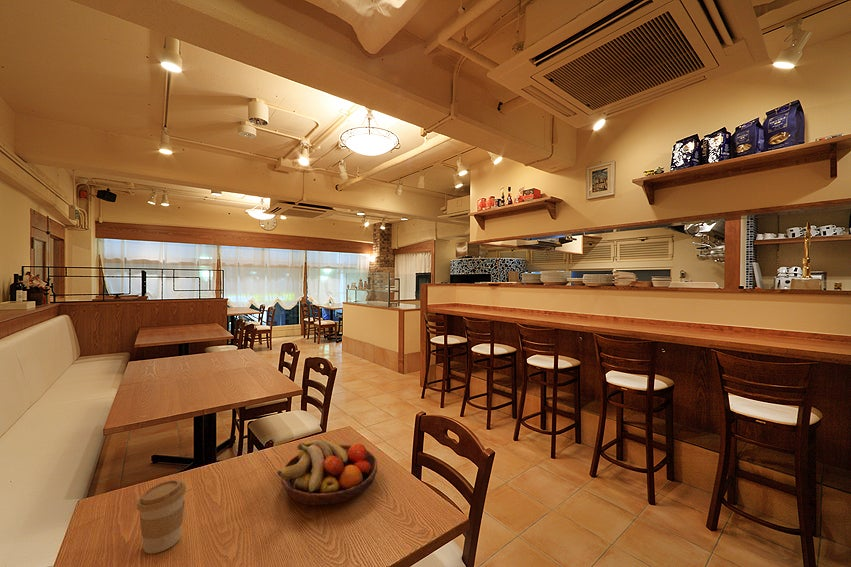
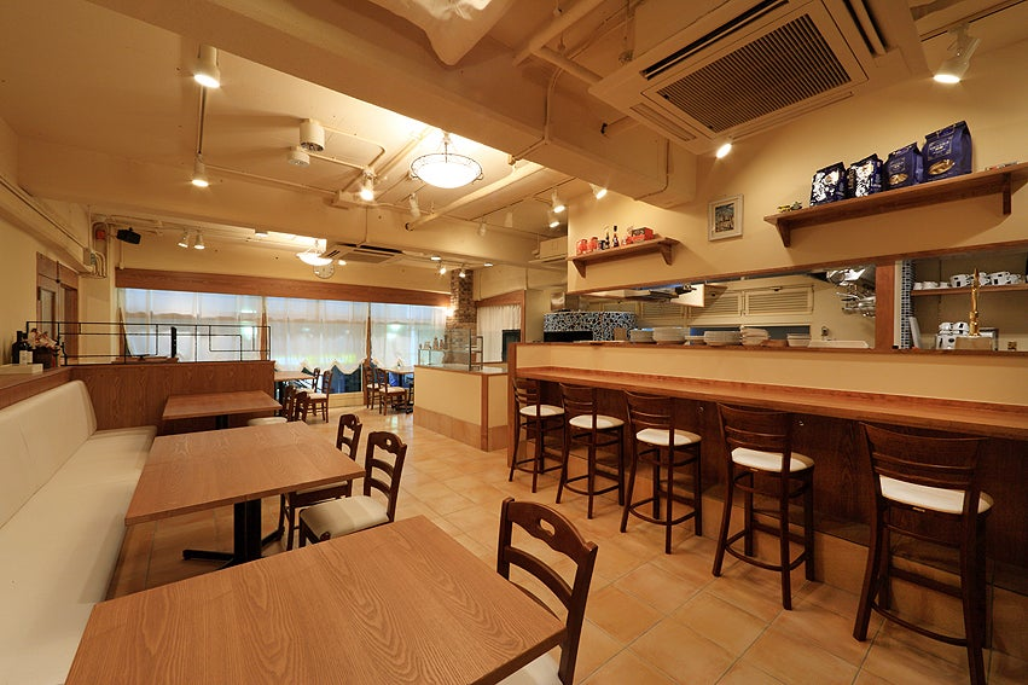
- fruit bowl [277,438,378,506]
- coffee cup [136,479,187,554]
